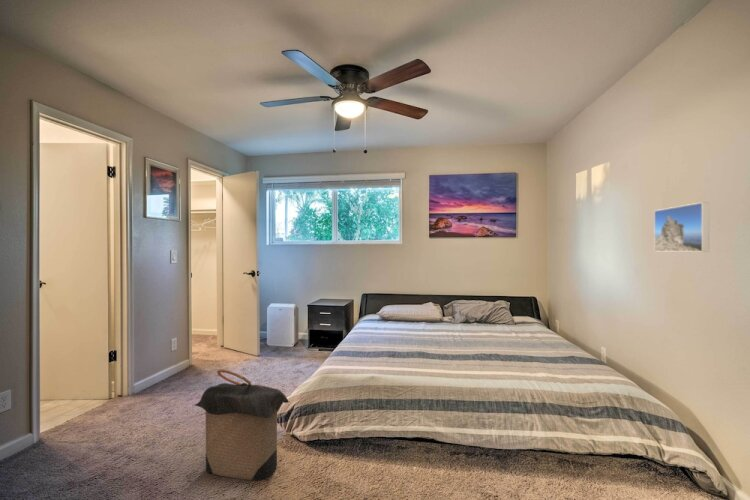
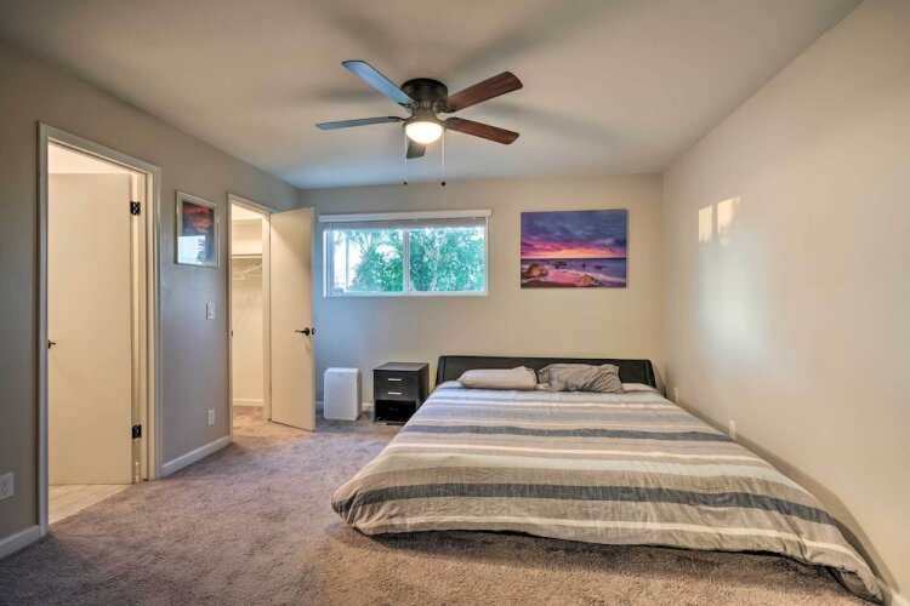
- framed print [653,201,710,253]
- laundry hamper [194,368,290,482]
